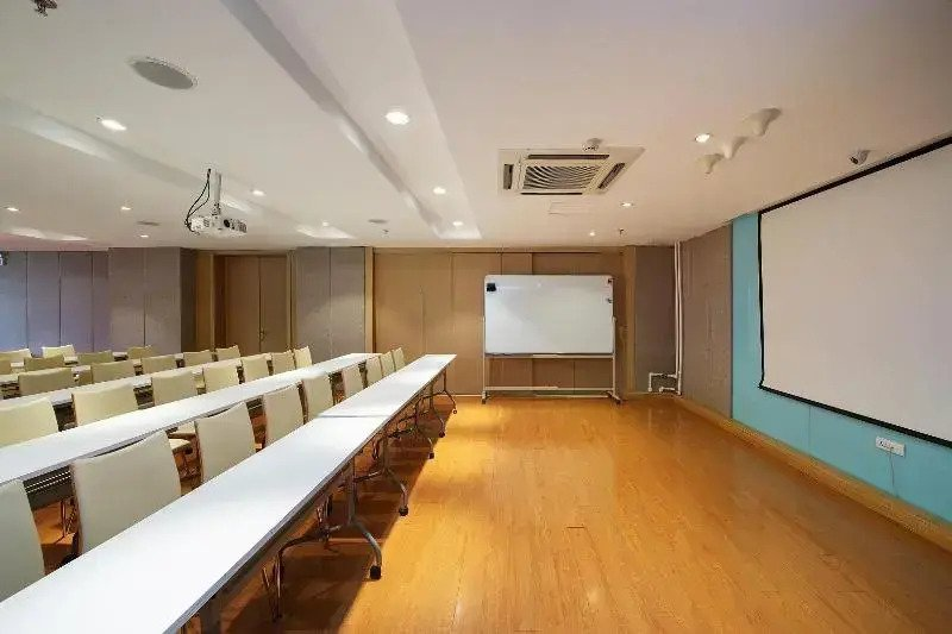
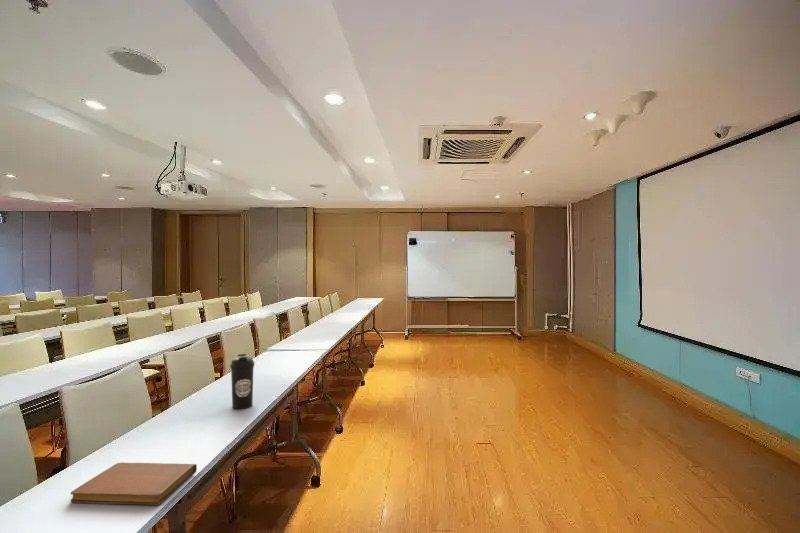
+ notebook [70,461,198,506]
+ water bottle [229,353,255,410]
